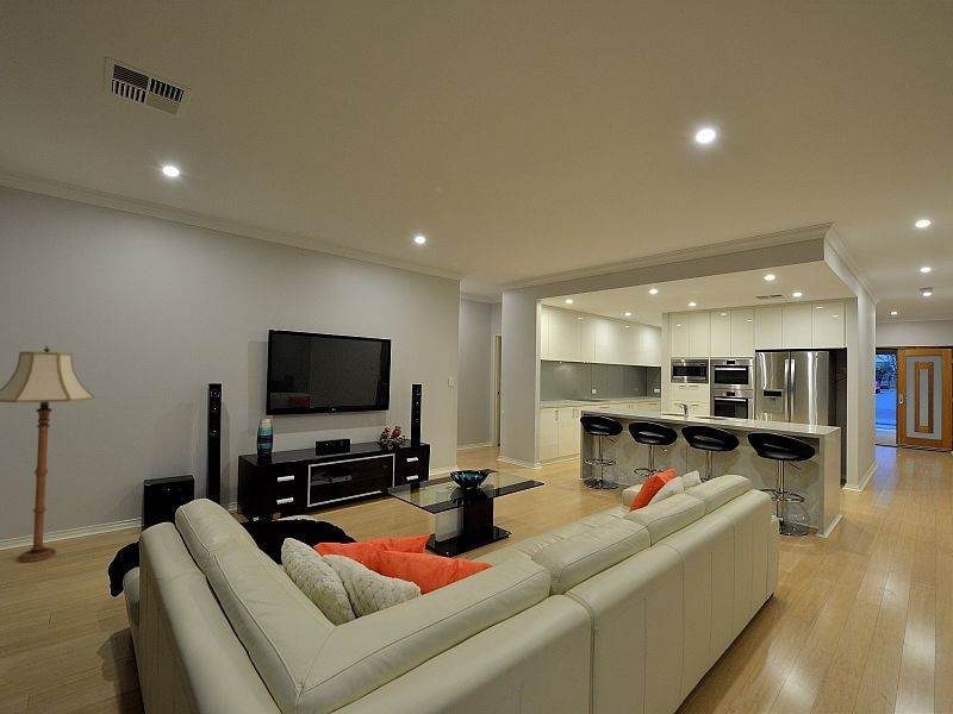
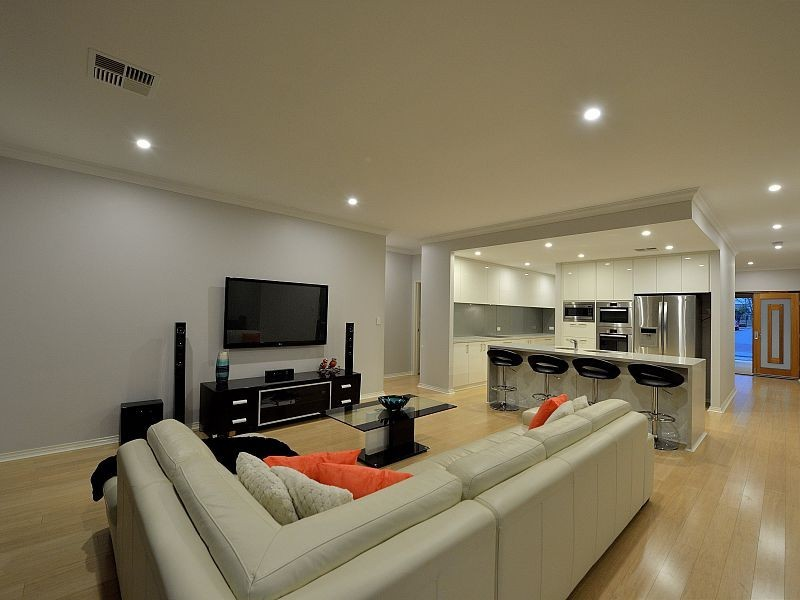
- floor lamp [0,345,95,563]
